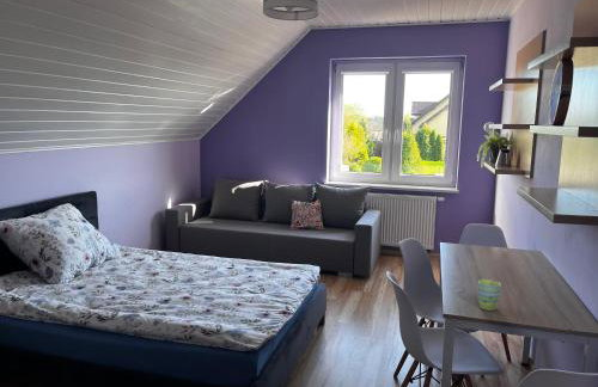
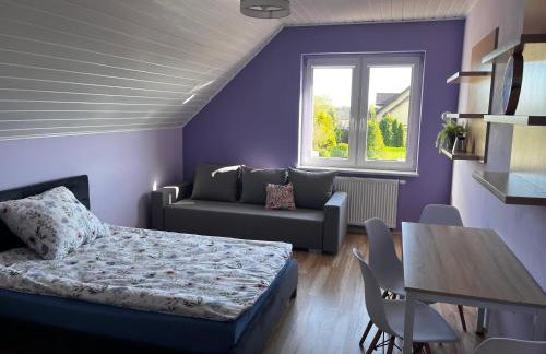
- mug [476,278,502,312]
